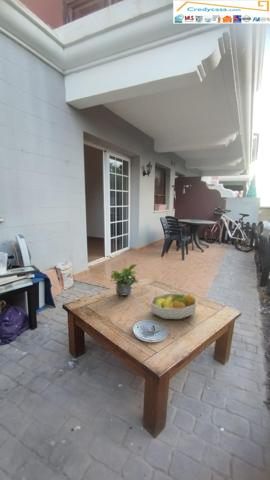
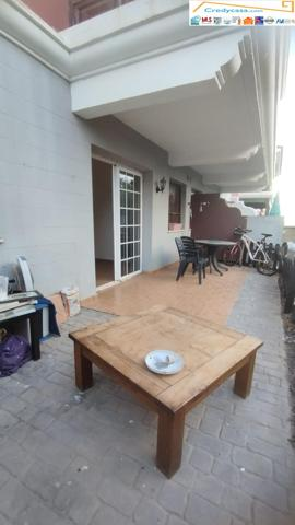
- potted plant [110,263,139,297]
- fruit bowl [149,293,198,320]
